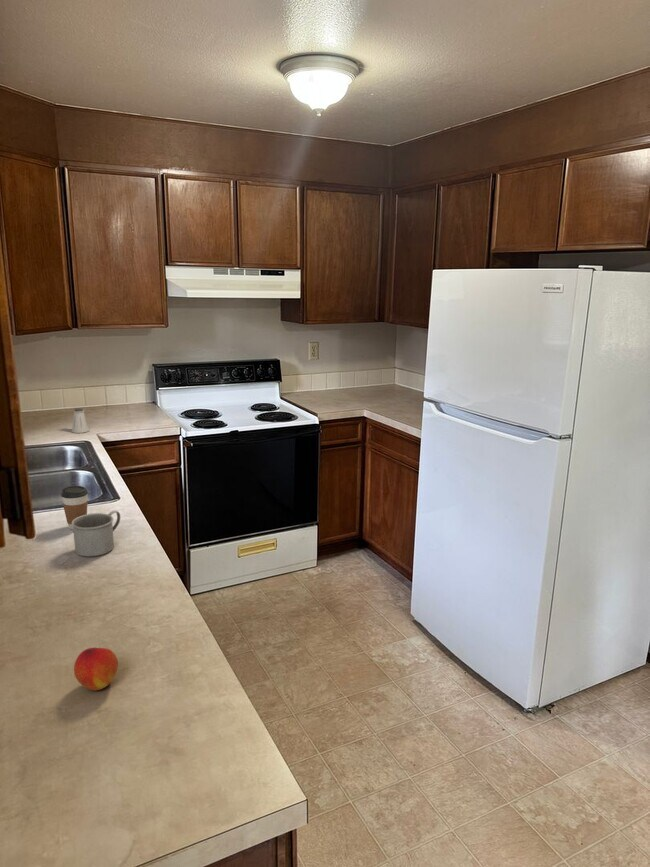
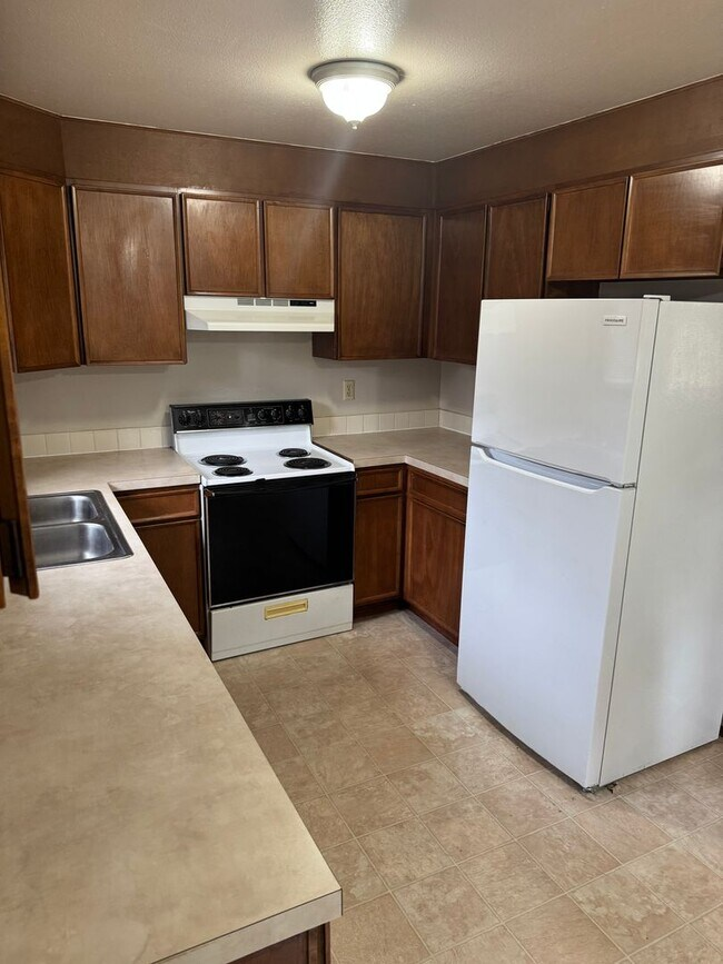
- peach [73,647,119,691]
- saltshaker [71,407,90,434]
- mug [72,510,121,558]
- coffee cup [60,485,89,530]
